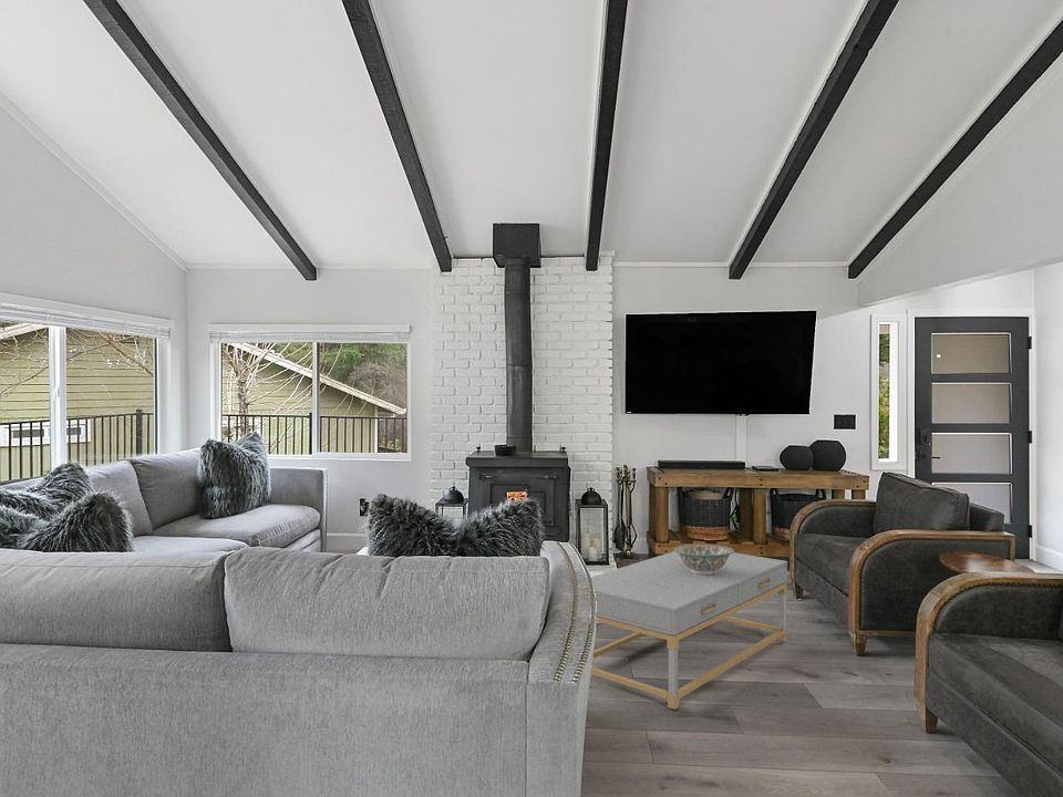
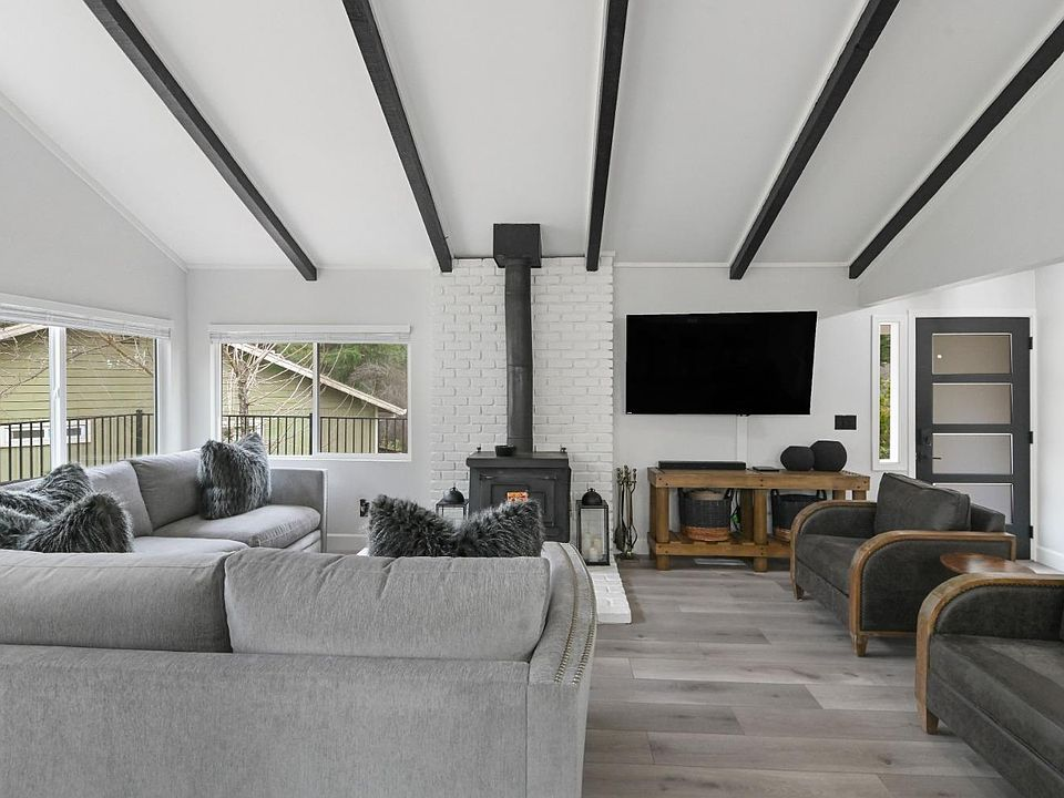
- coffee table [590,550,788,711]
- decorative bowl [673,544,735,575]
